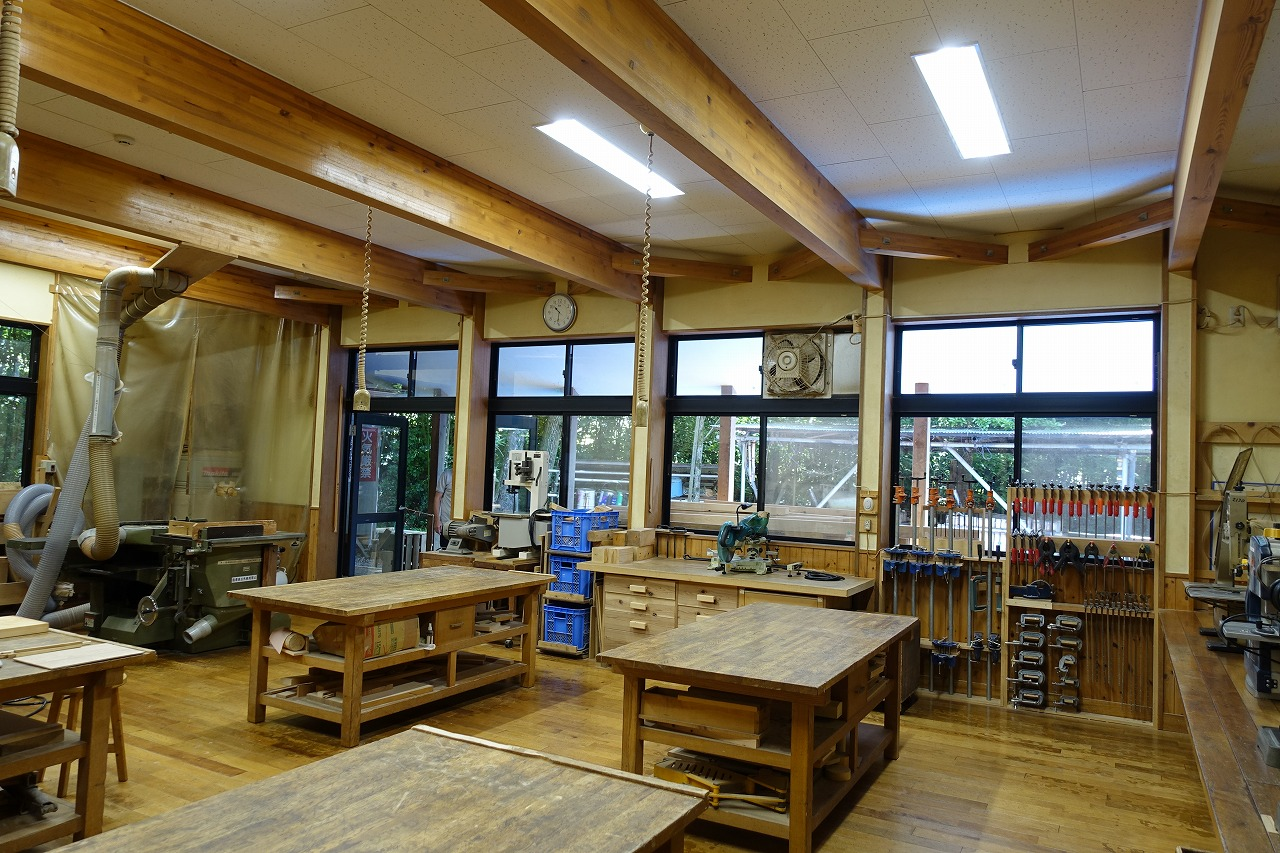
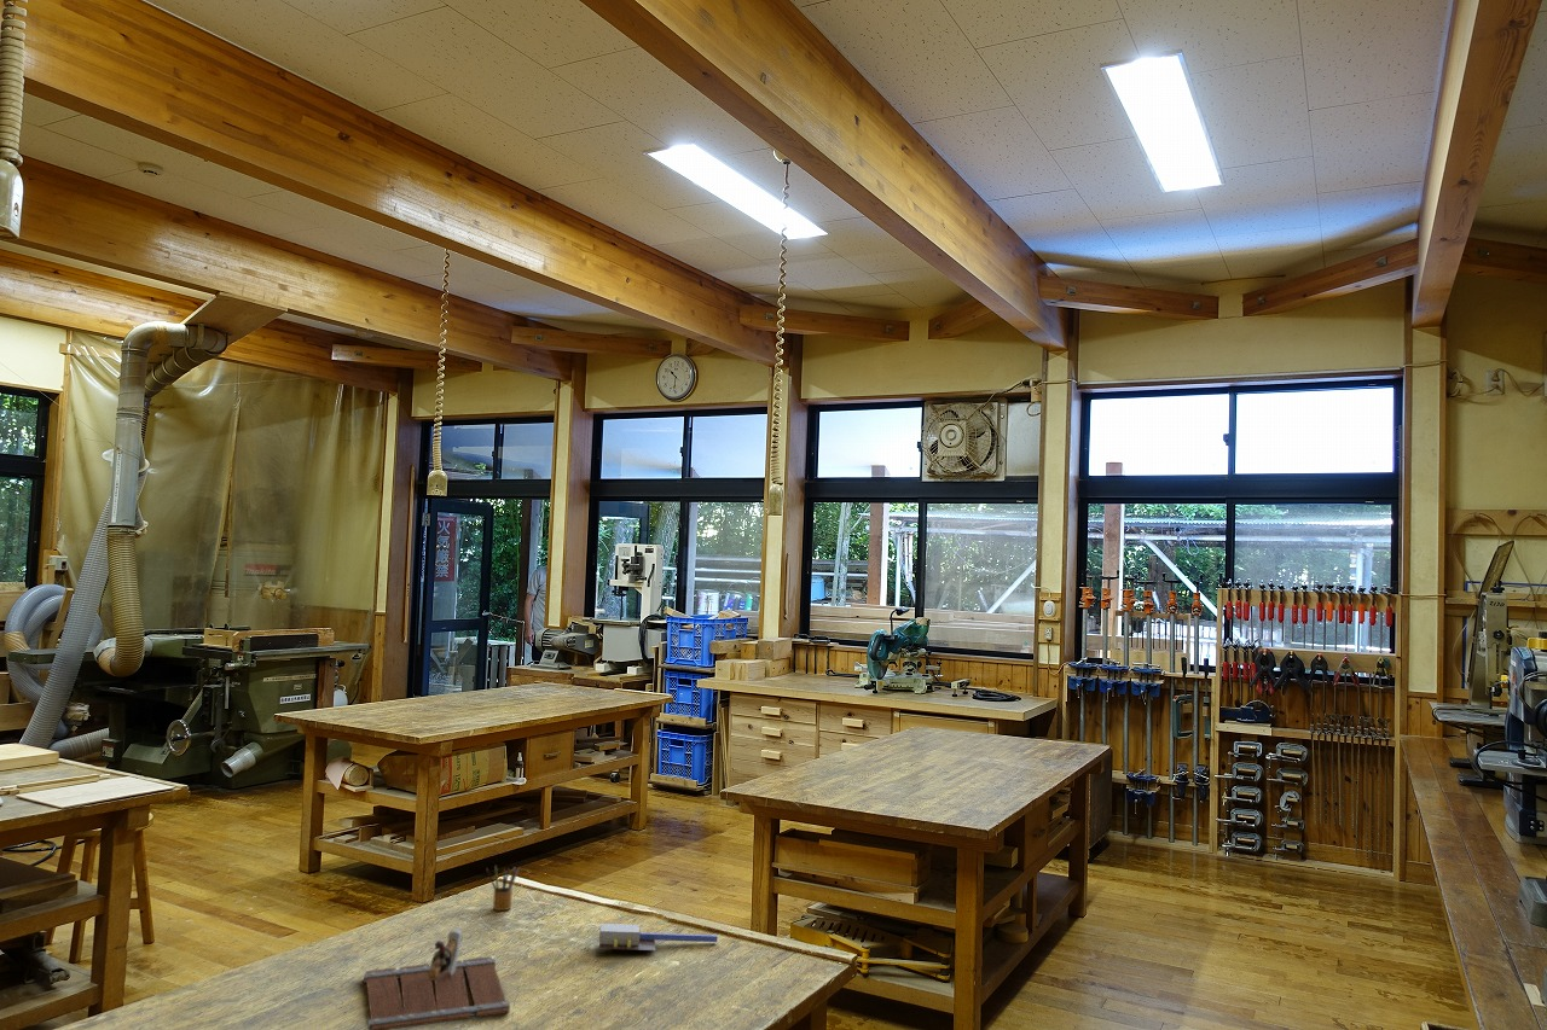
+ pencil box [485,865,521,912]
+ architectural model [598,923,719,952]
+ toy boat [363,927,511,1030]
